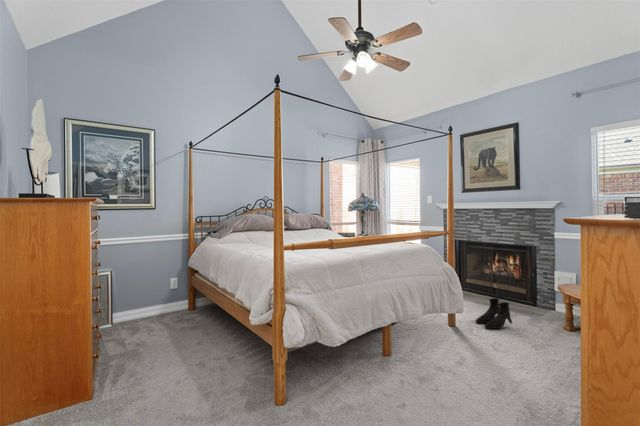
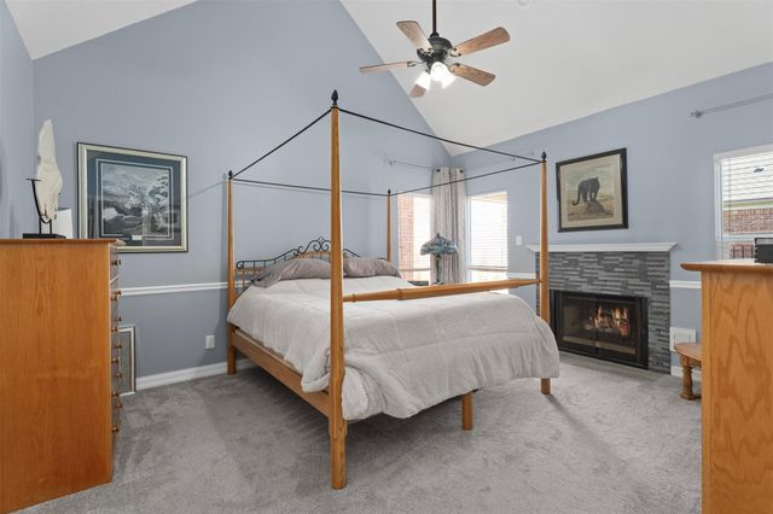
- boots [475,297,513,330]
